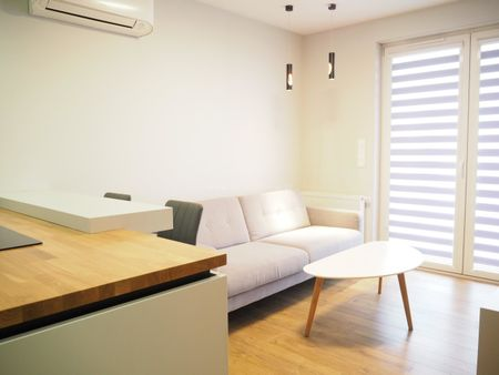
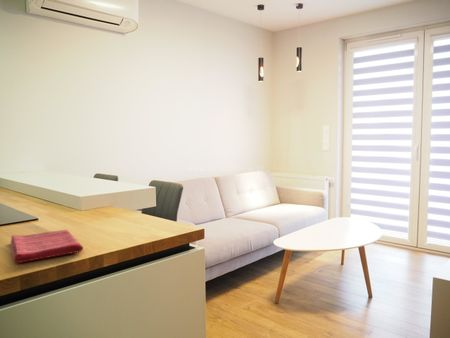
+ dish towel [10,229,84,264]
